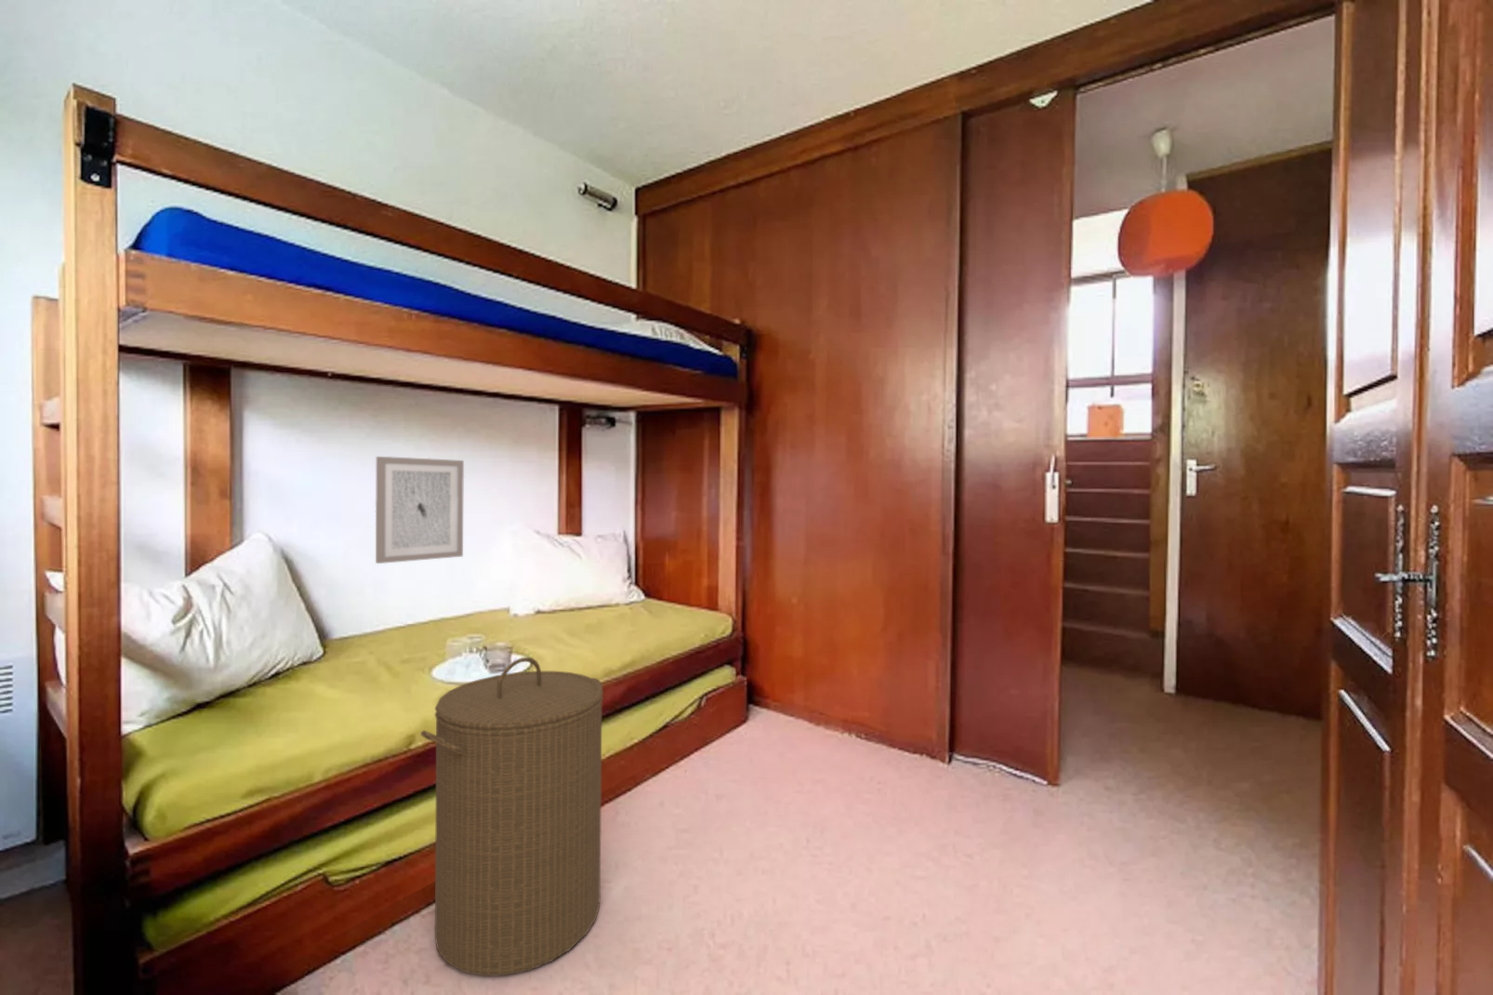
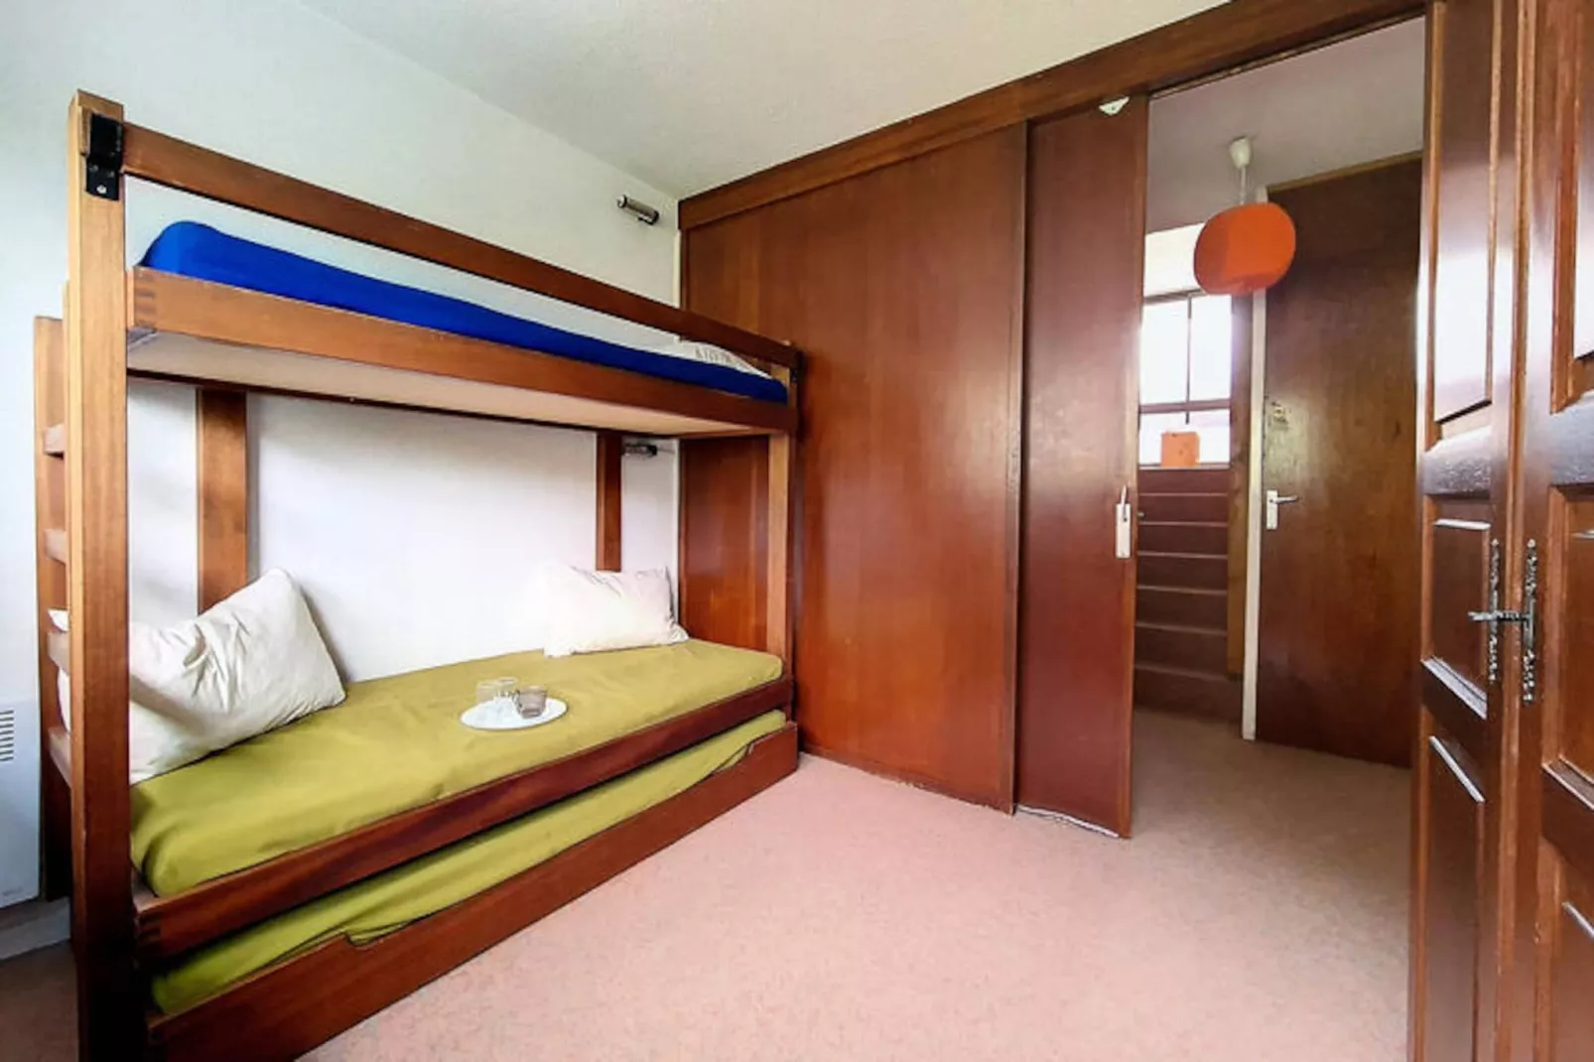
- laundry hamper [421,656,604,977]
- wall art [375,455,465,564]
